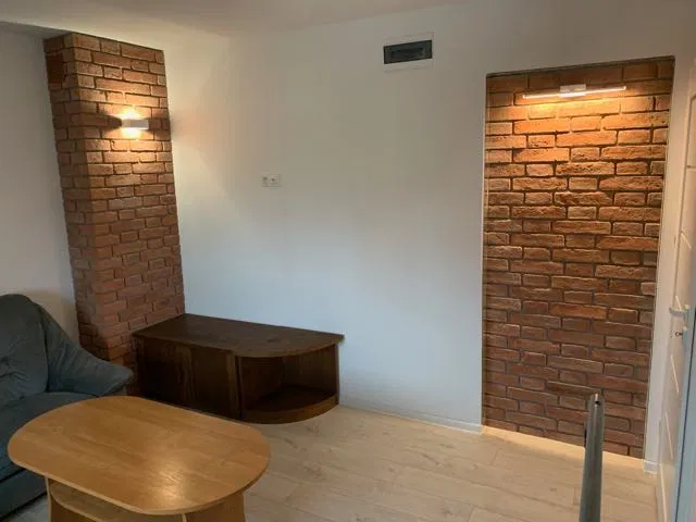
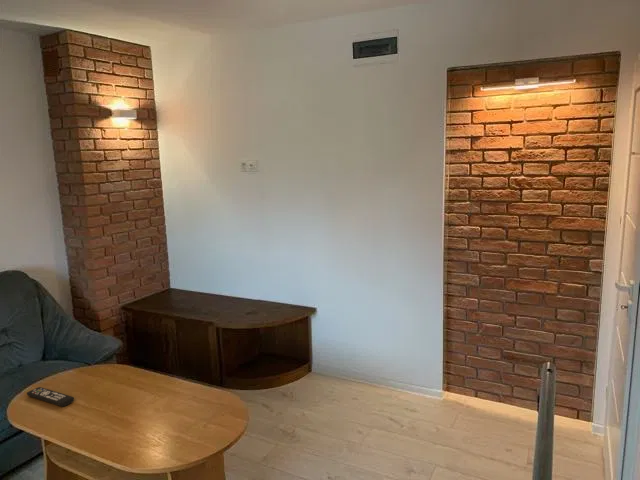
+ remote control [26,386,75,407]
